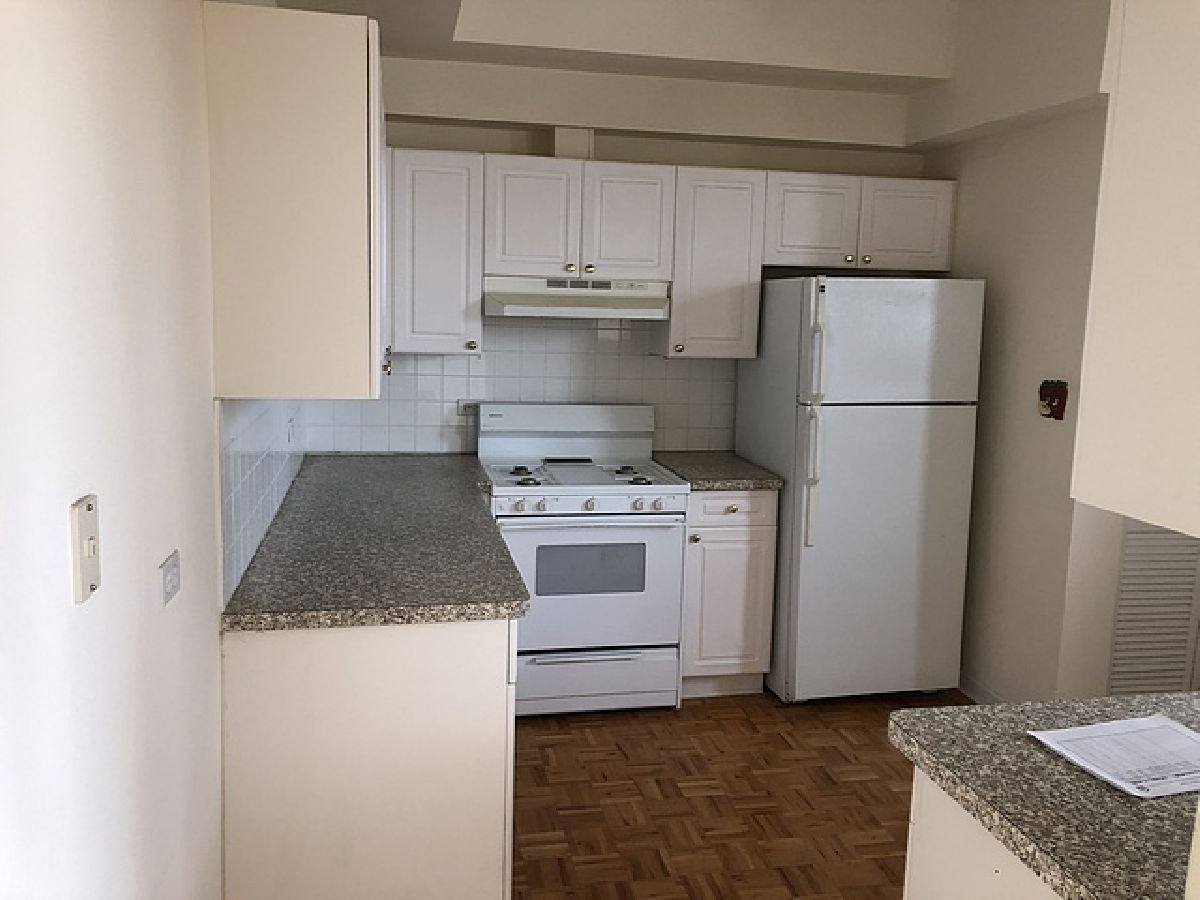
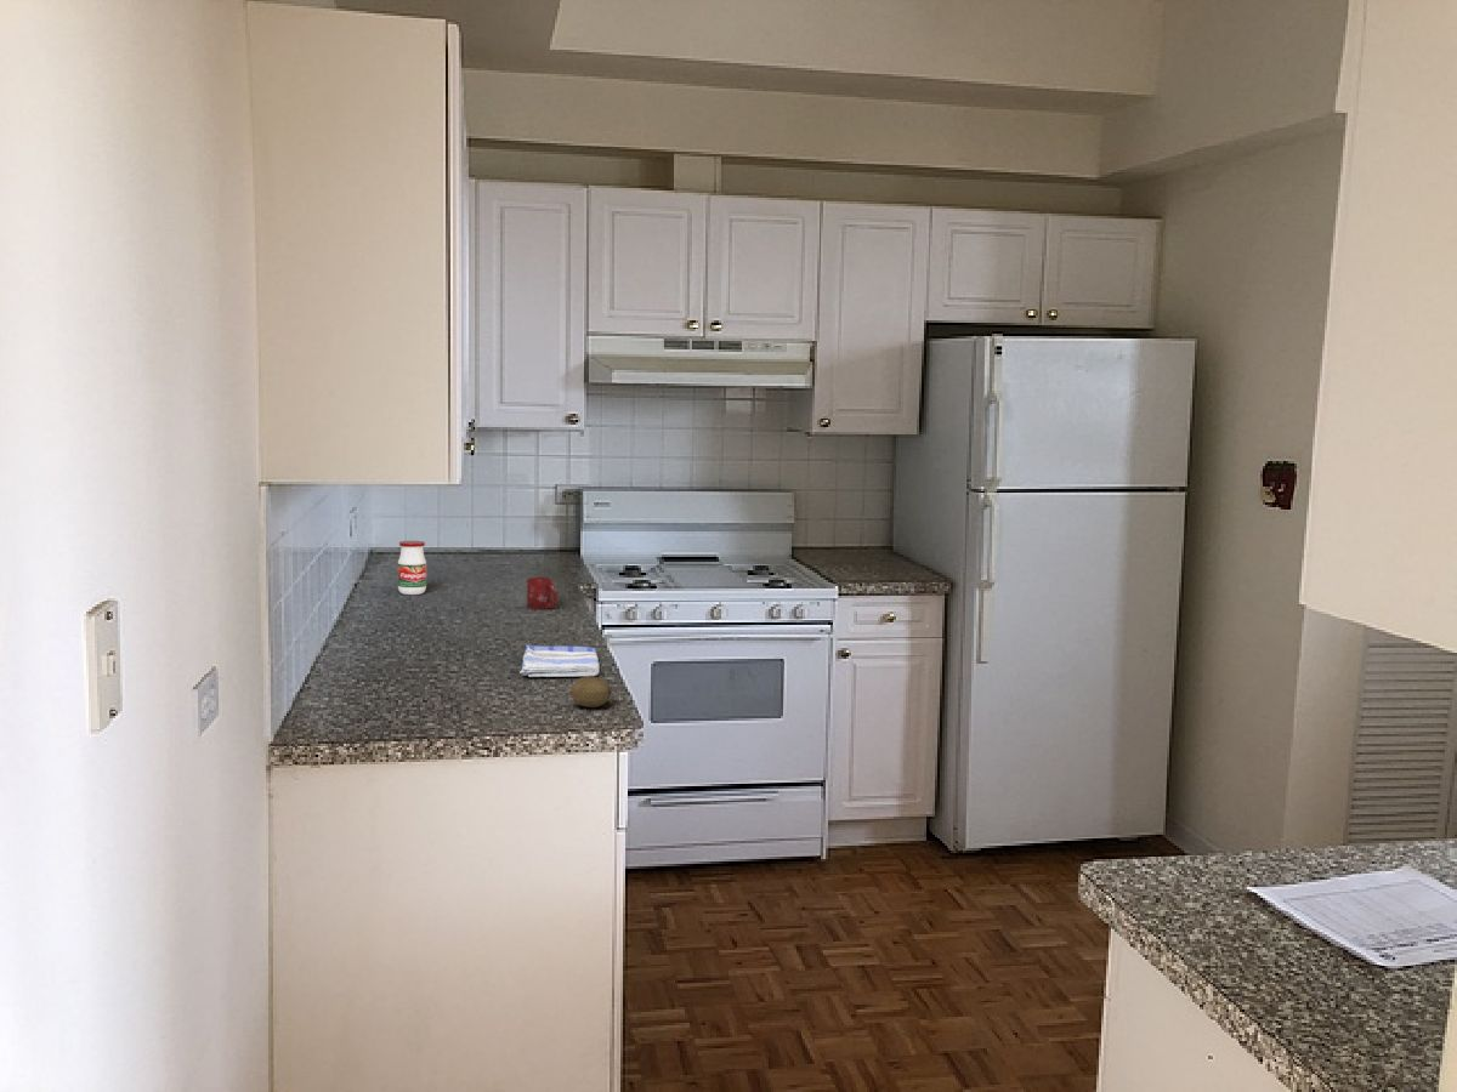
+ fruit [568,676,613,709]
+ jar [397,540,427,596]
+ dish towel [518,644,601,678]
+ cup [526,576,559,612]
